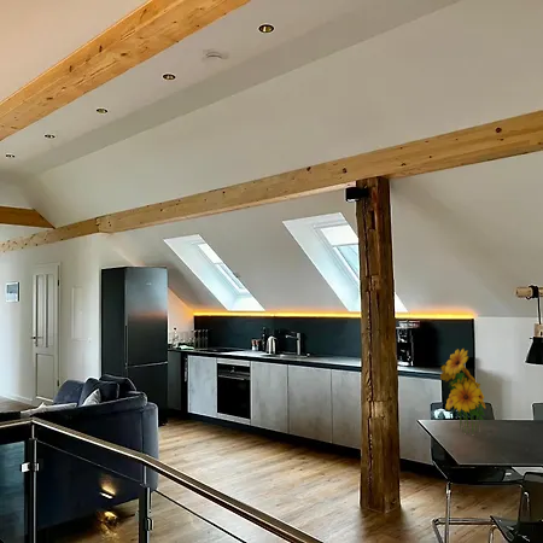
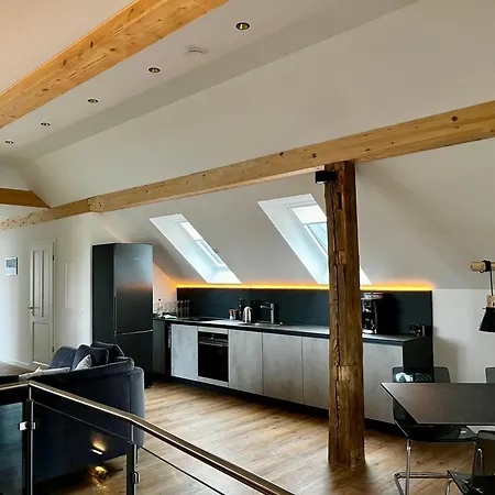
- flower bouquet [439,348,487,434]
